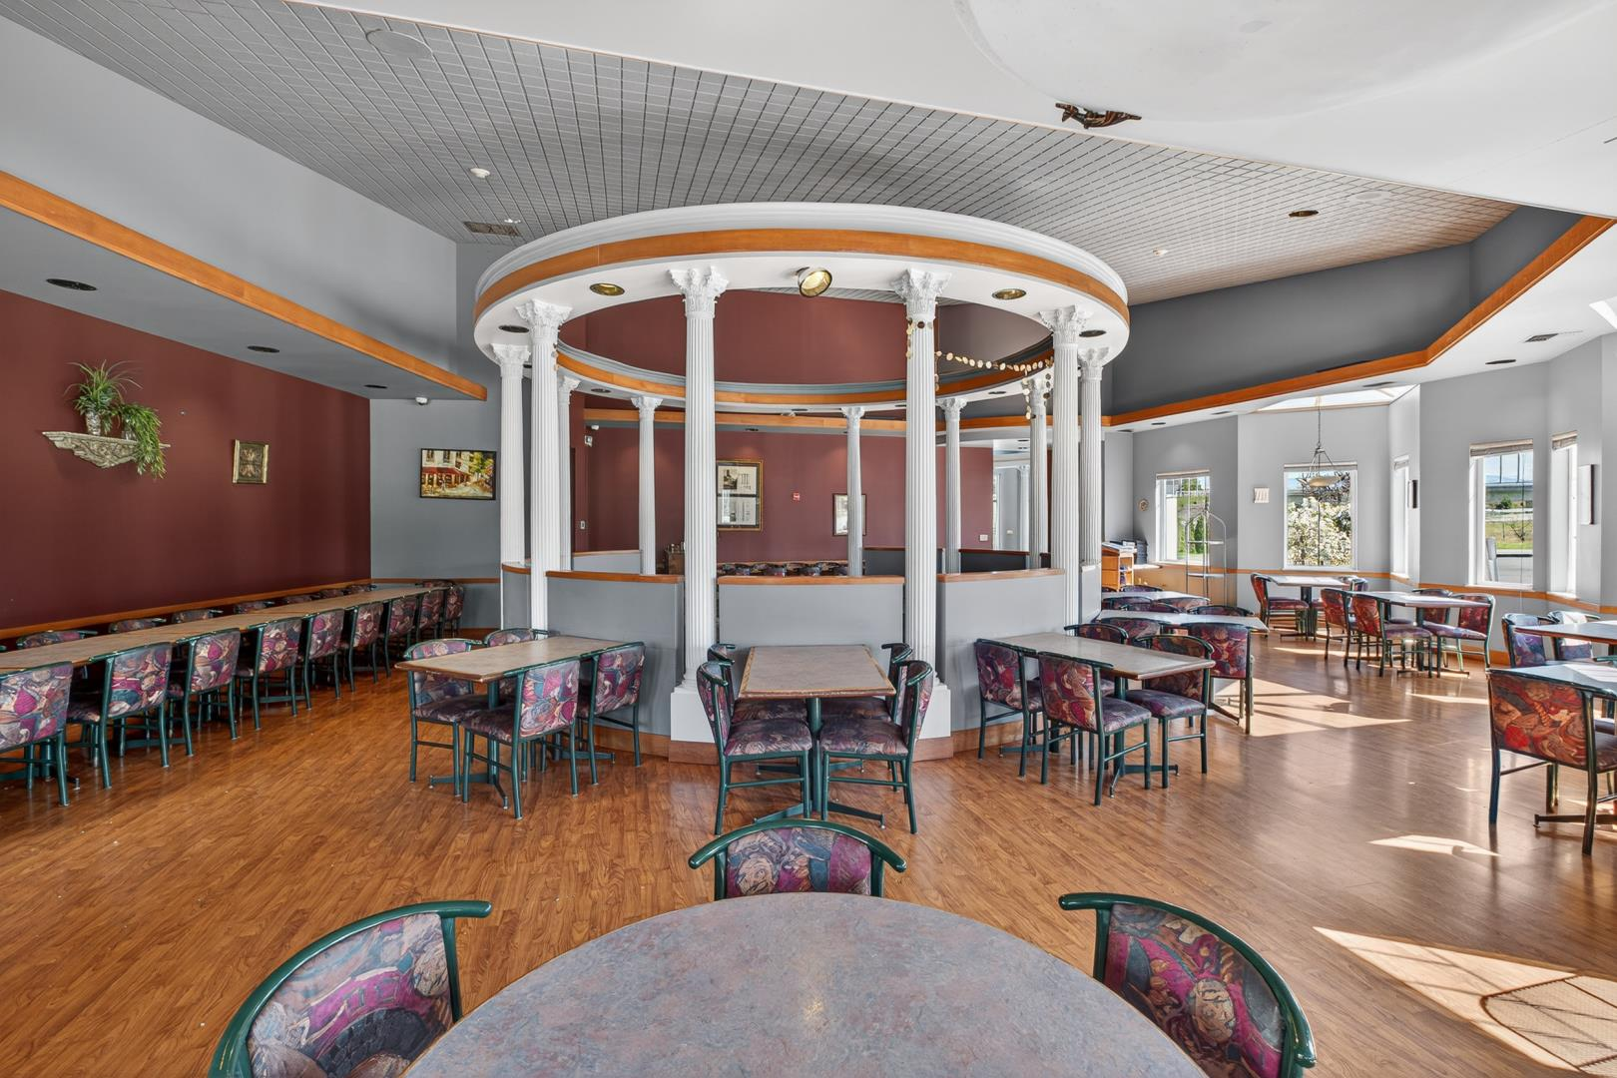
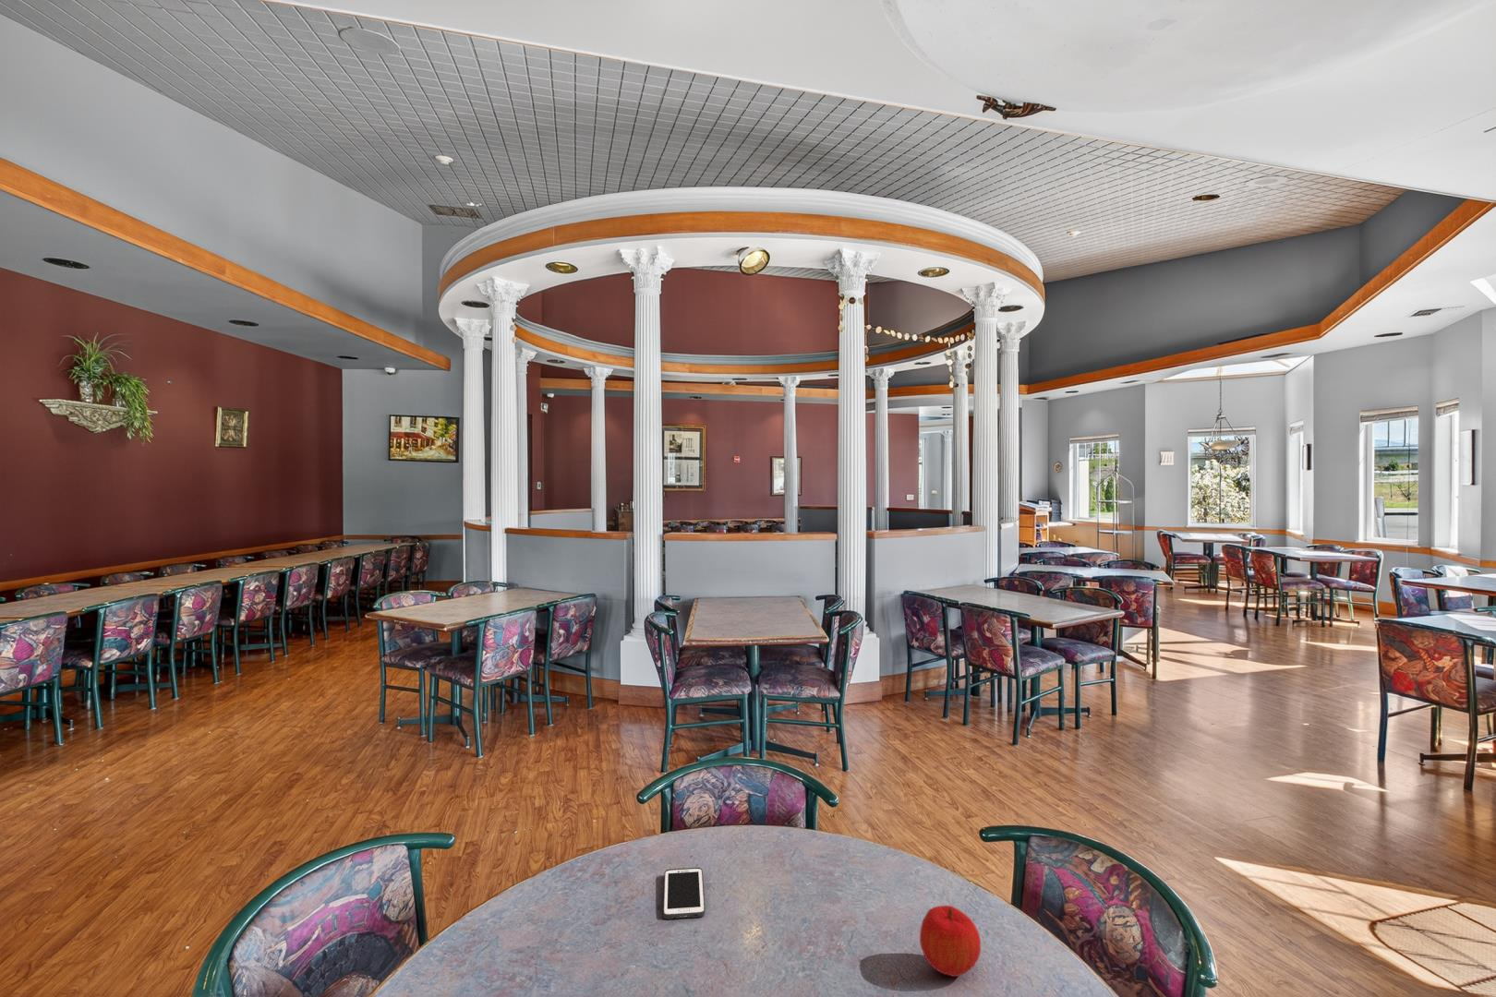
+ fruit [918,905,982,978]
+ cell phone [662,867,706,920]
